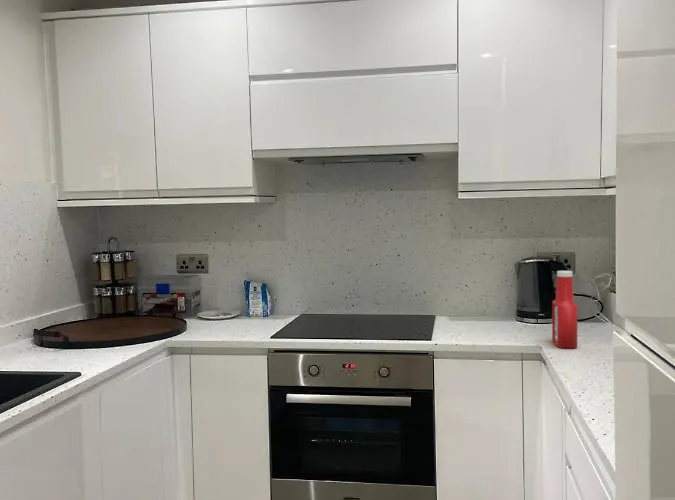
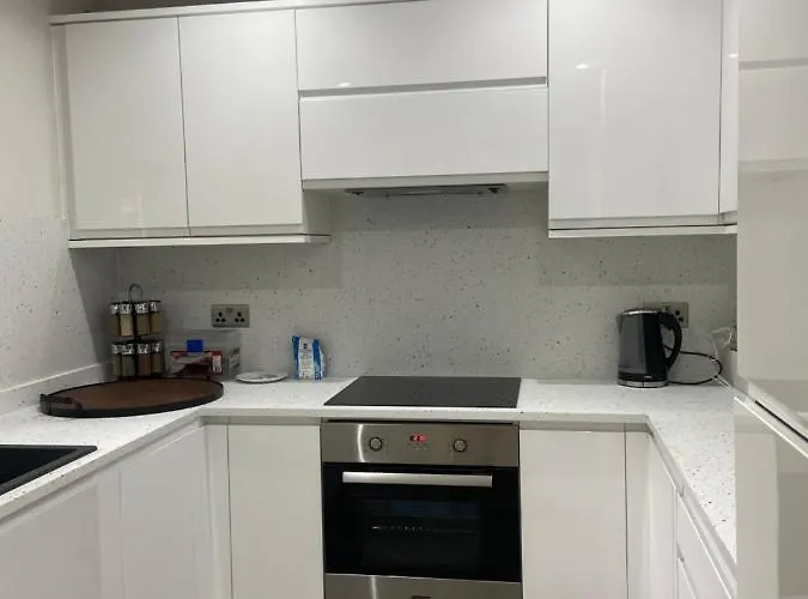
- soap bottle [551,270,579,349]
